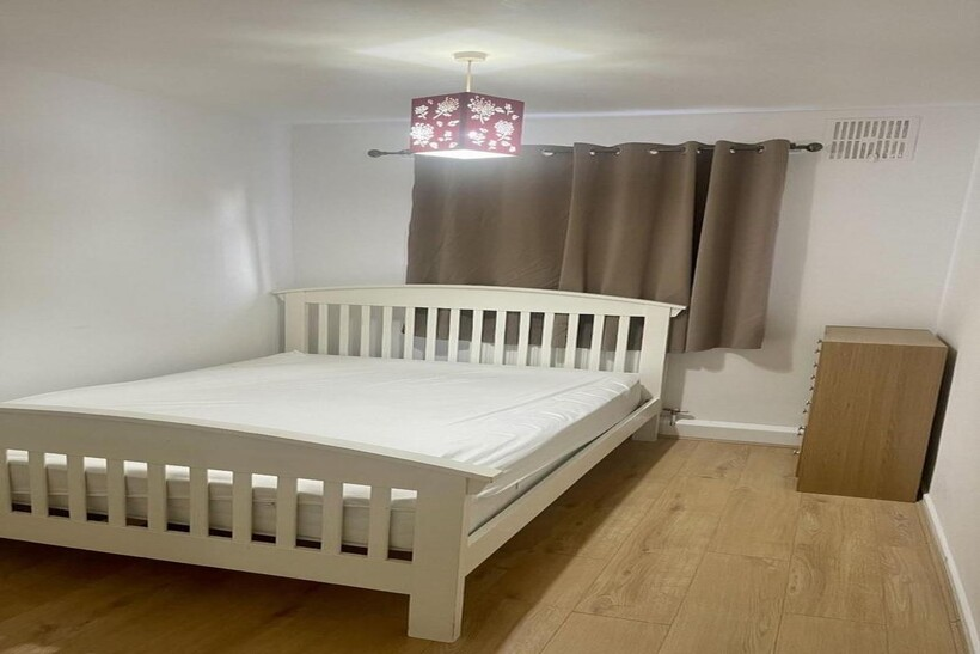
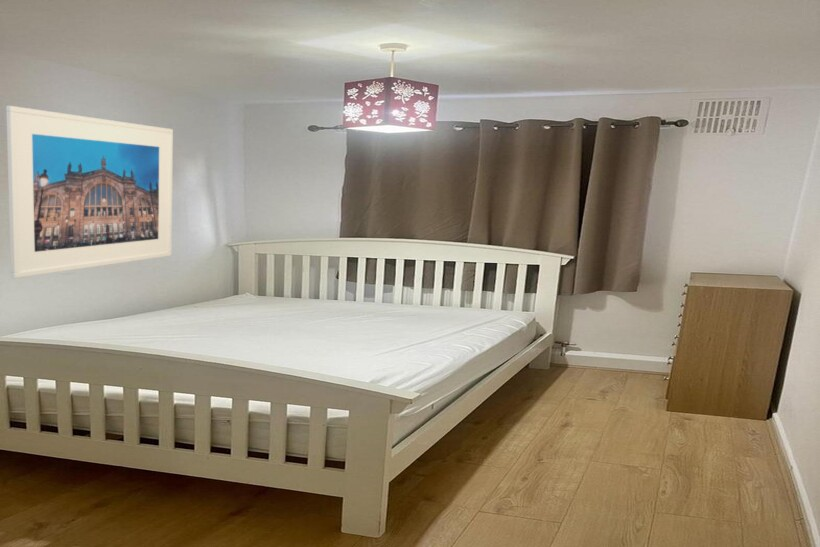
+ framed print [5,105,174,279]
